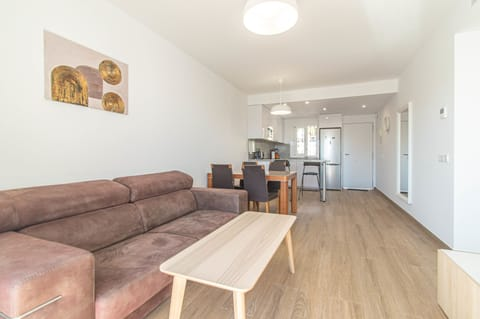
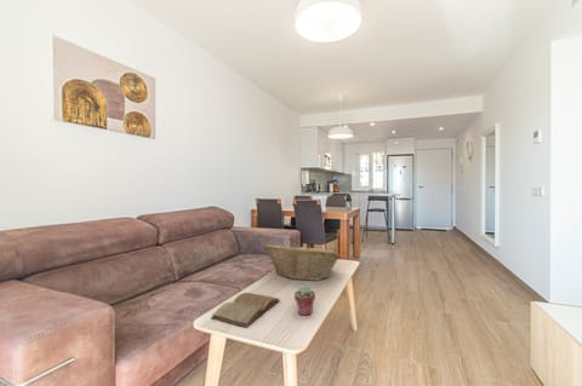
+ potted succulent [293,284,316,317]
+ book [210,292,281,329]
+ fruit basket [262,242,342,282]
